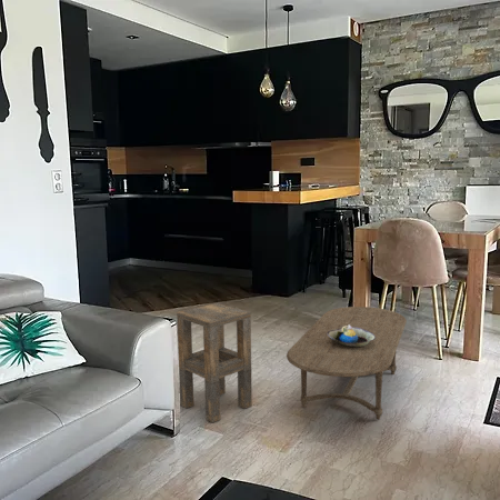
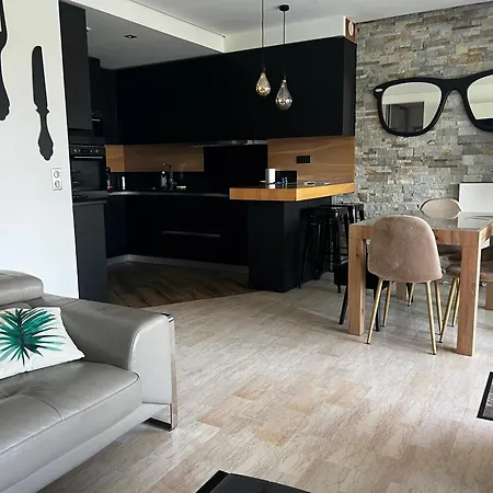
- decorative bowl [327,324,376,347]
- coffee table [286,306,408,421]
- side table [176,302,253,423]
